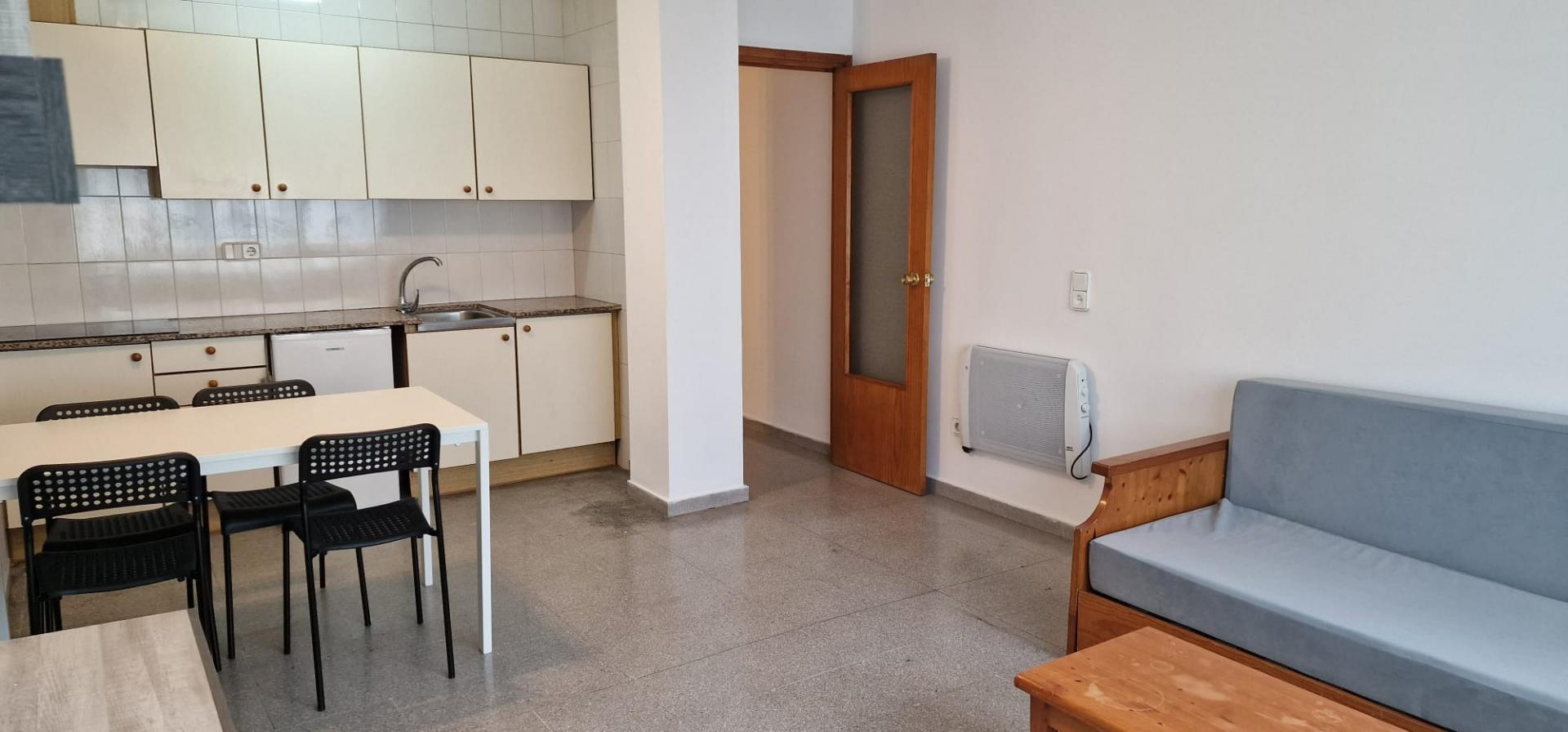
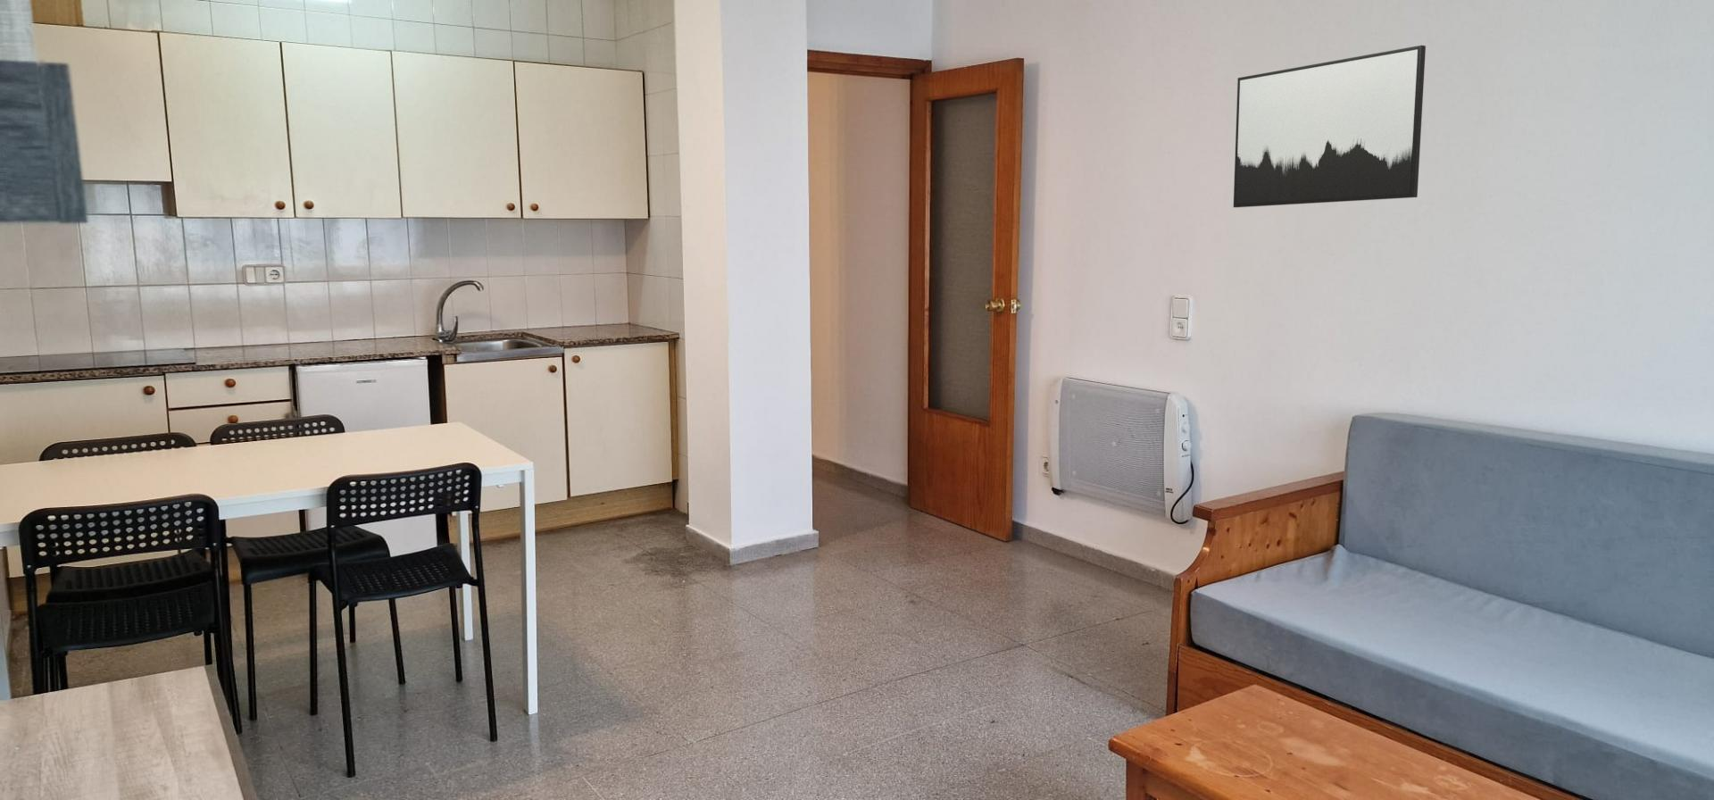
+ wall art [1233,45,1427,208]
